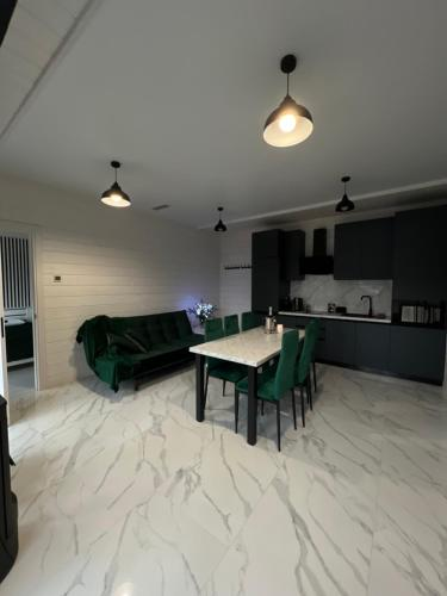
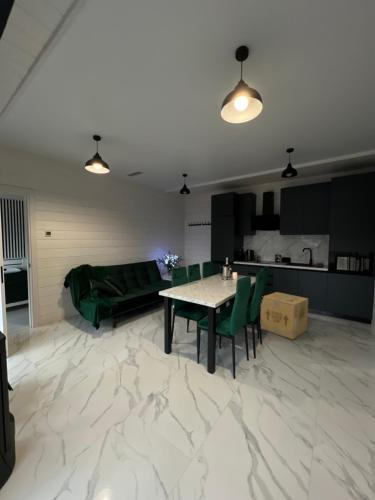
+ cardboard box [260,291,309,341]
